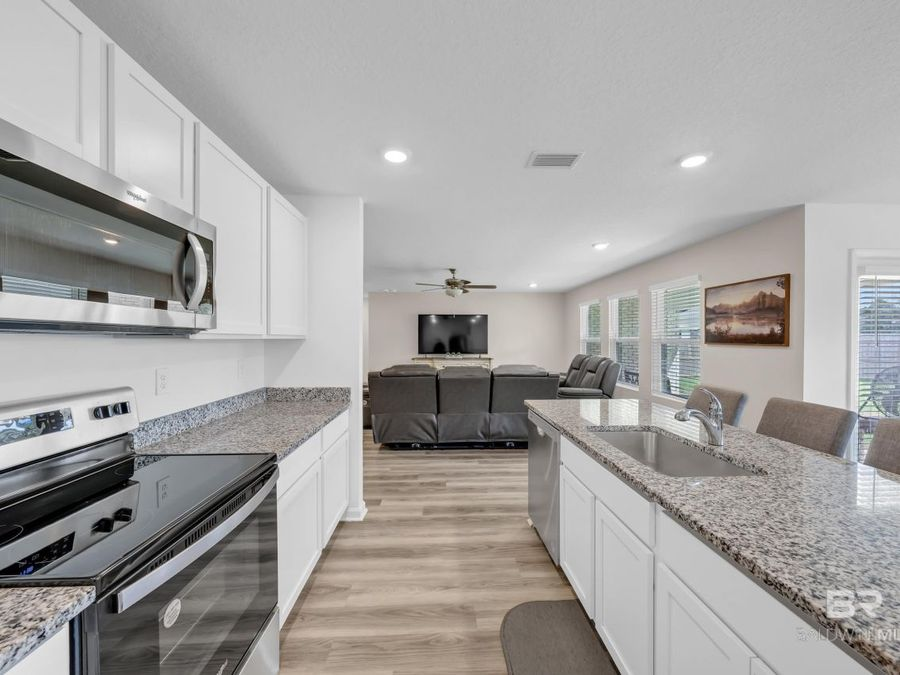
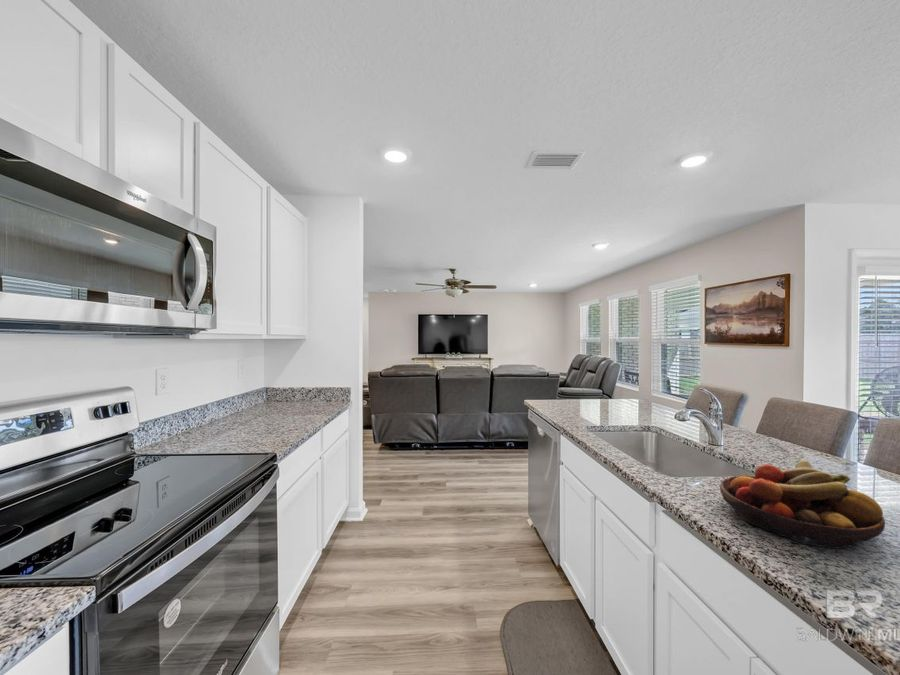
+ fruit bowl [719,459,886,550]
